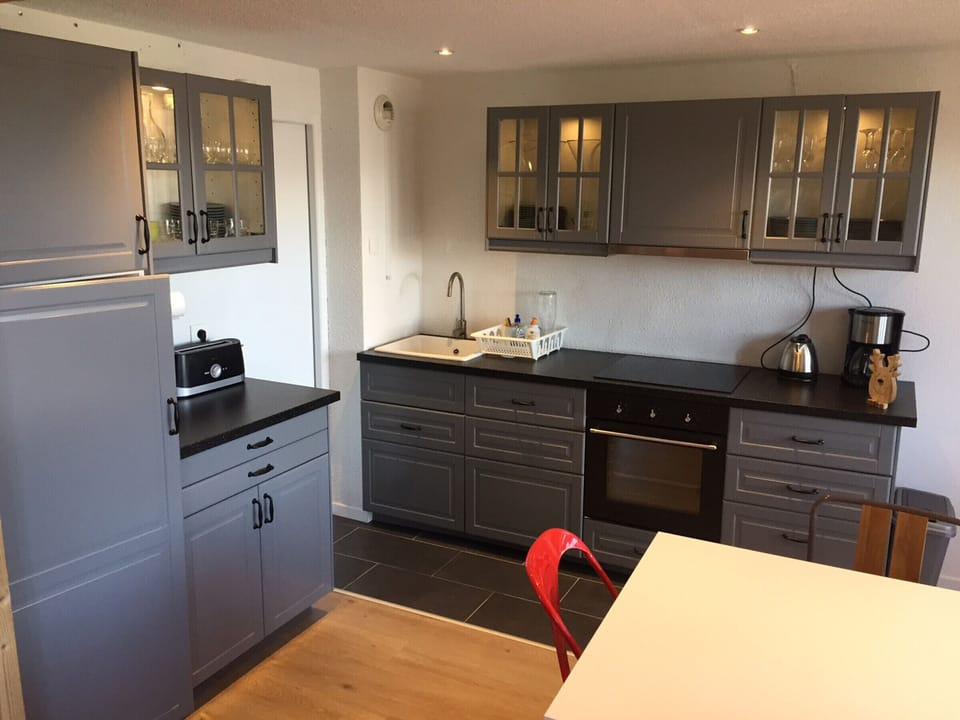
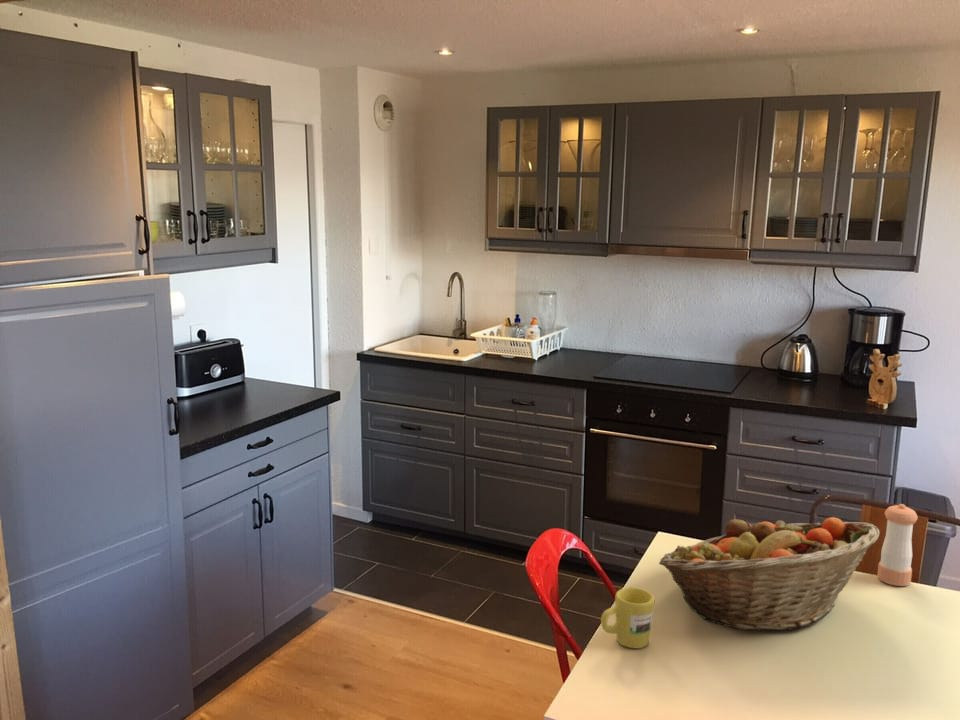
+ pepper shaker [876,503,919,587]
+ mug [600,586,655,649]
+ fruit basket [658,516,881,631]
